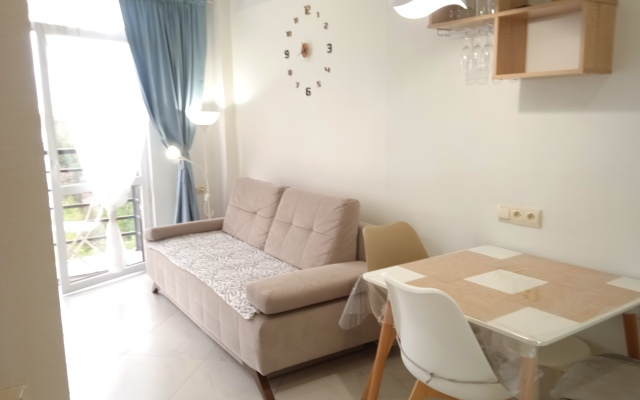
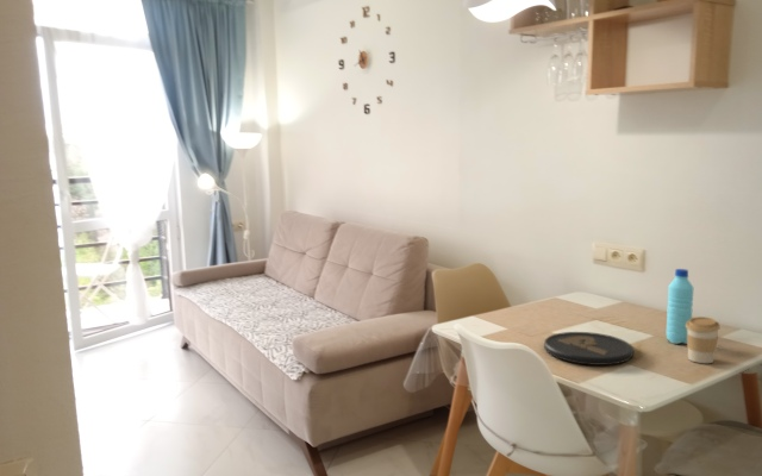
+ coffee cup [686,315,722,364]
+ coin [543,331,635,367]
+ water bottle [666,268,694,345]
